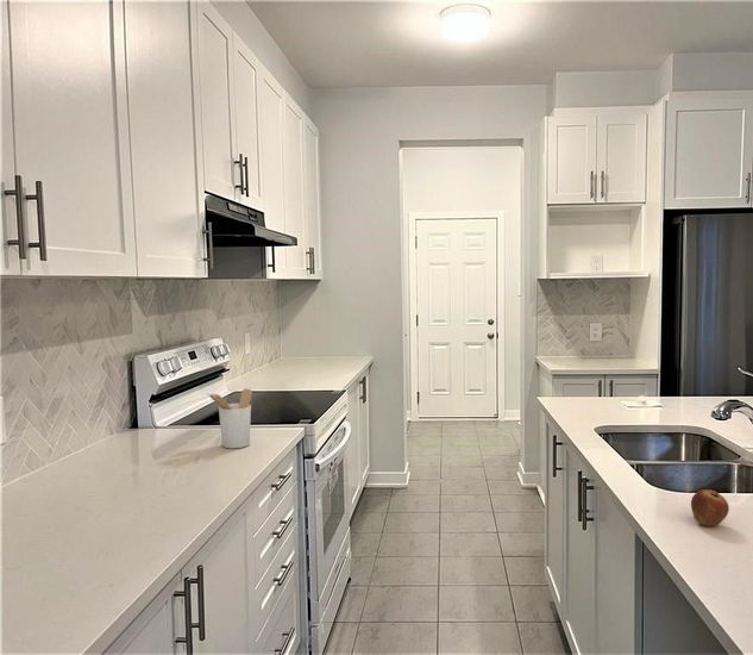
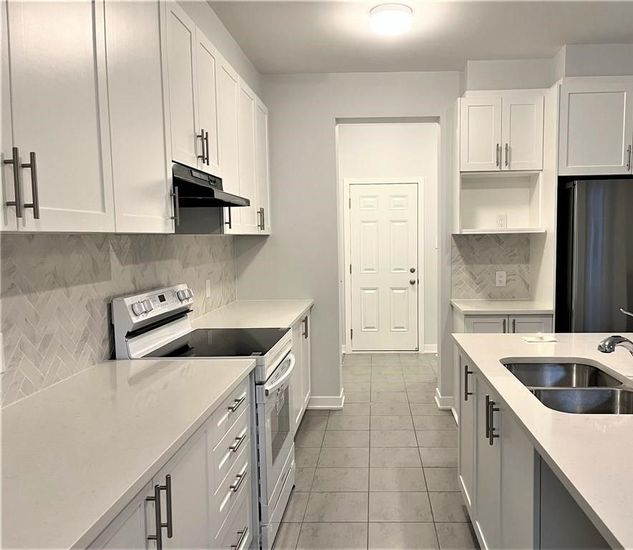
- utensil holder [206,387,253,449]
- fruit [690,488,730,526]
